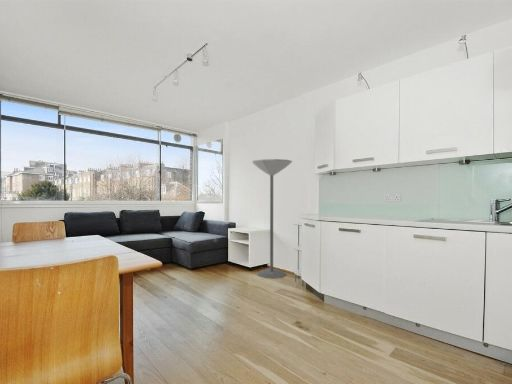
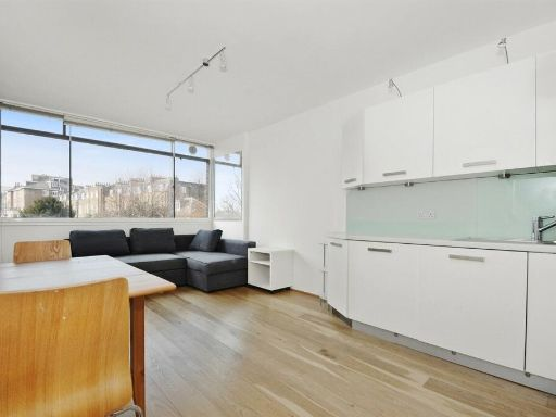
- floor lamp [251,158,293,280]
